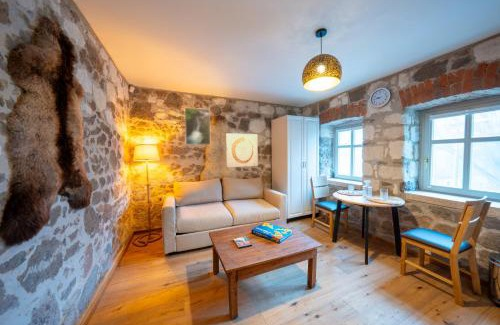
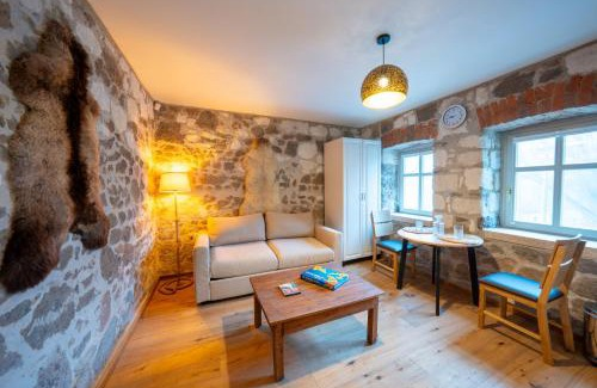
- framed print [184,107,211,146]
- wall art [225,132,259,168]
